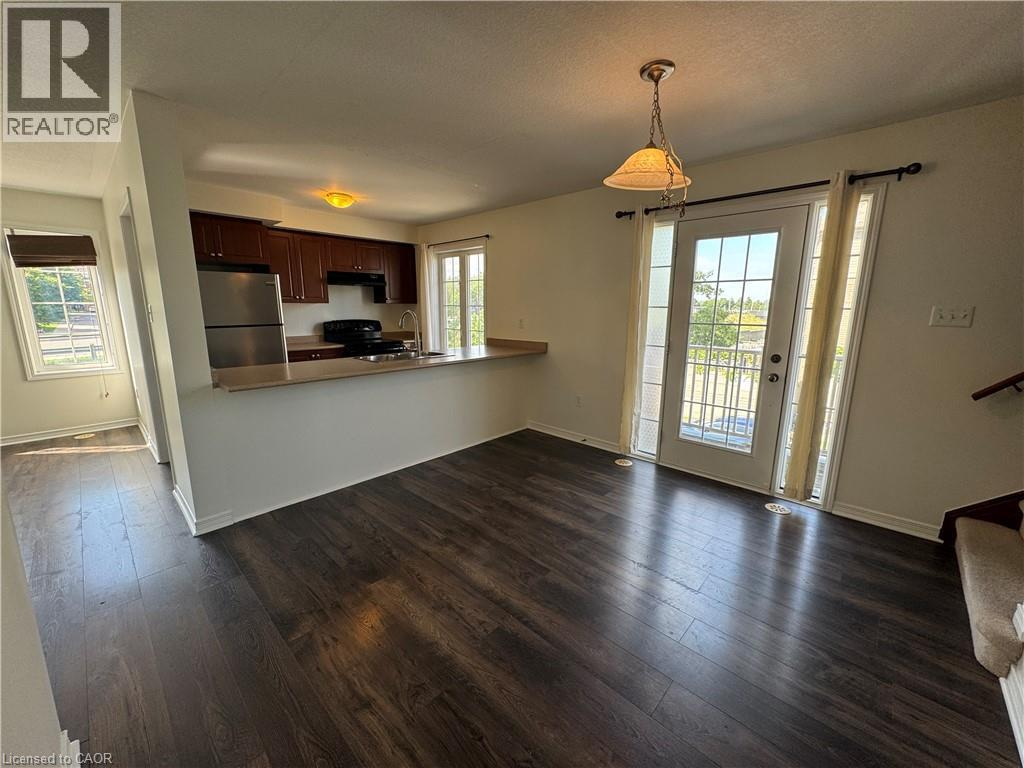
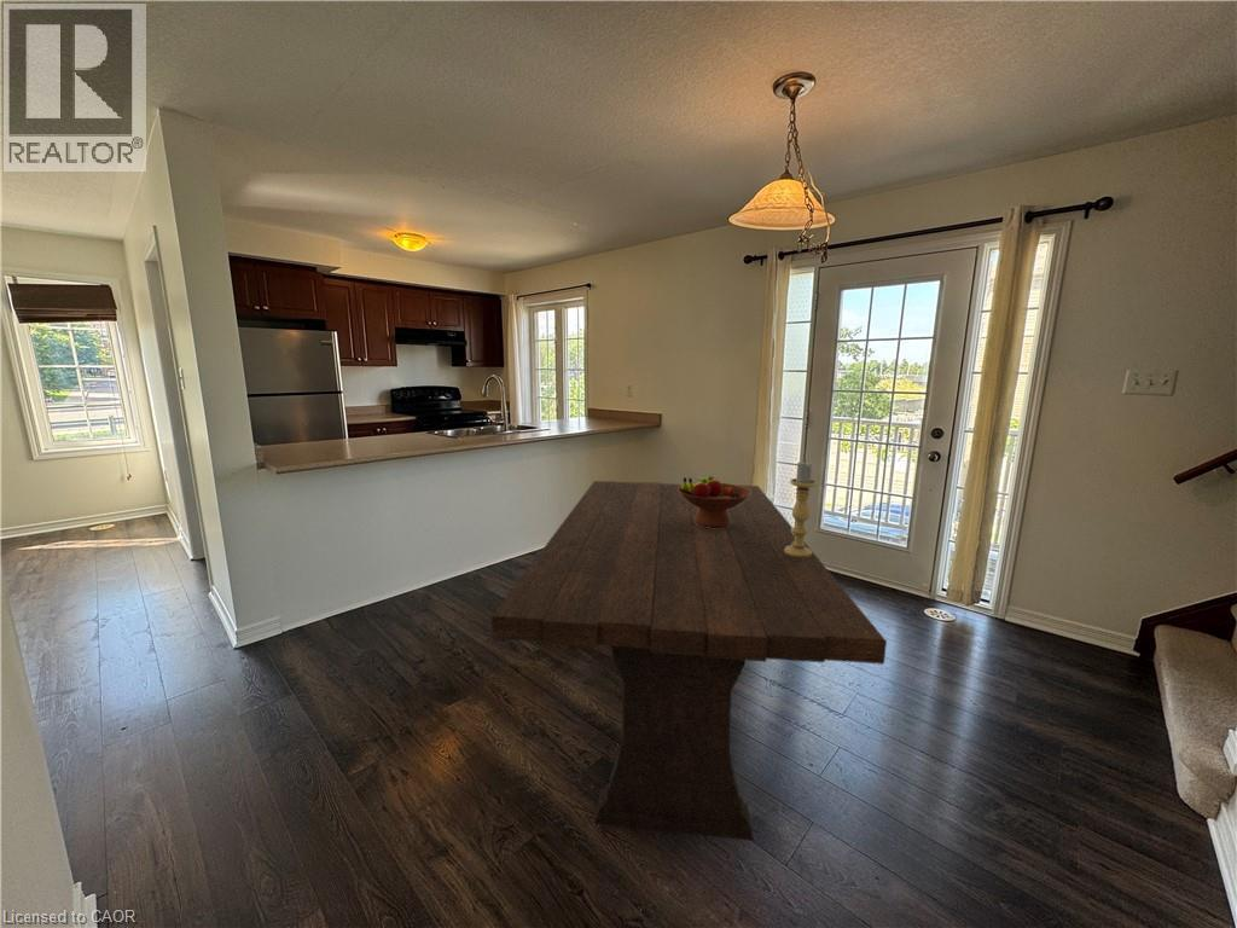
+ dining table [490,480,888,842]
+ candle holder [785,459,818,557]
+ fruit bowl [678,475,751,528]
